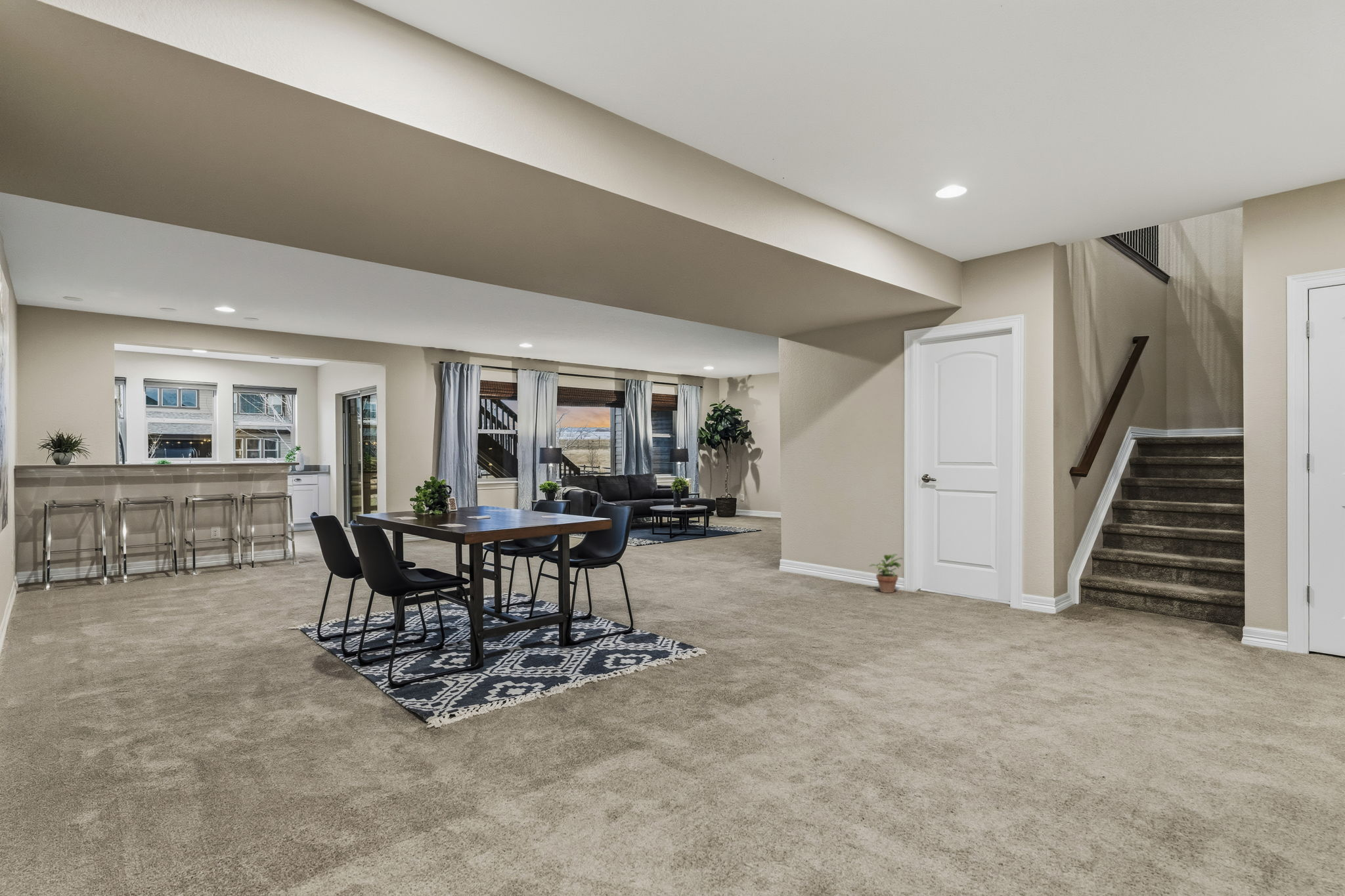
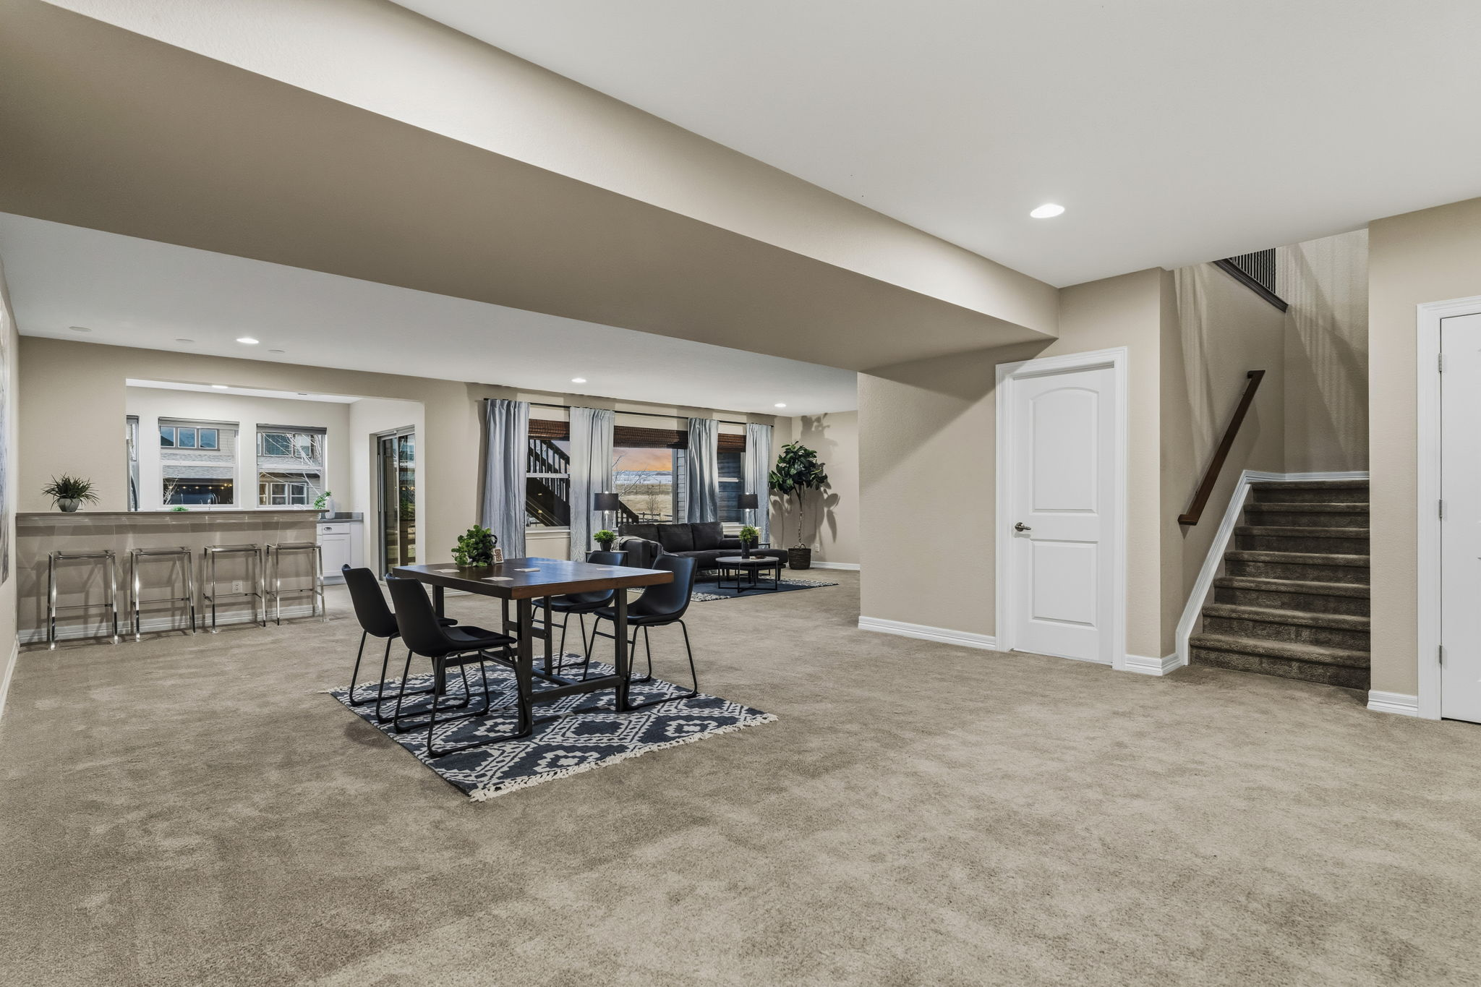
- potted plant [868,553,904,593]
